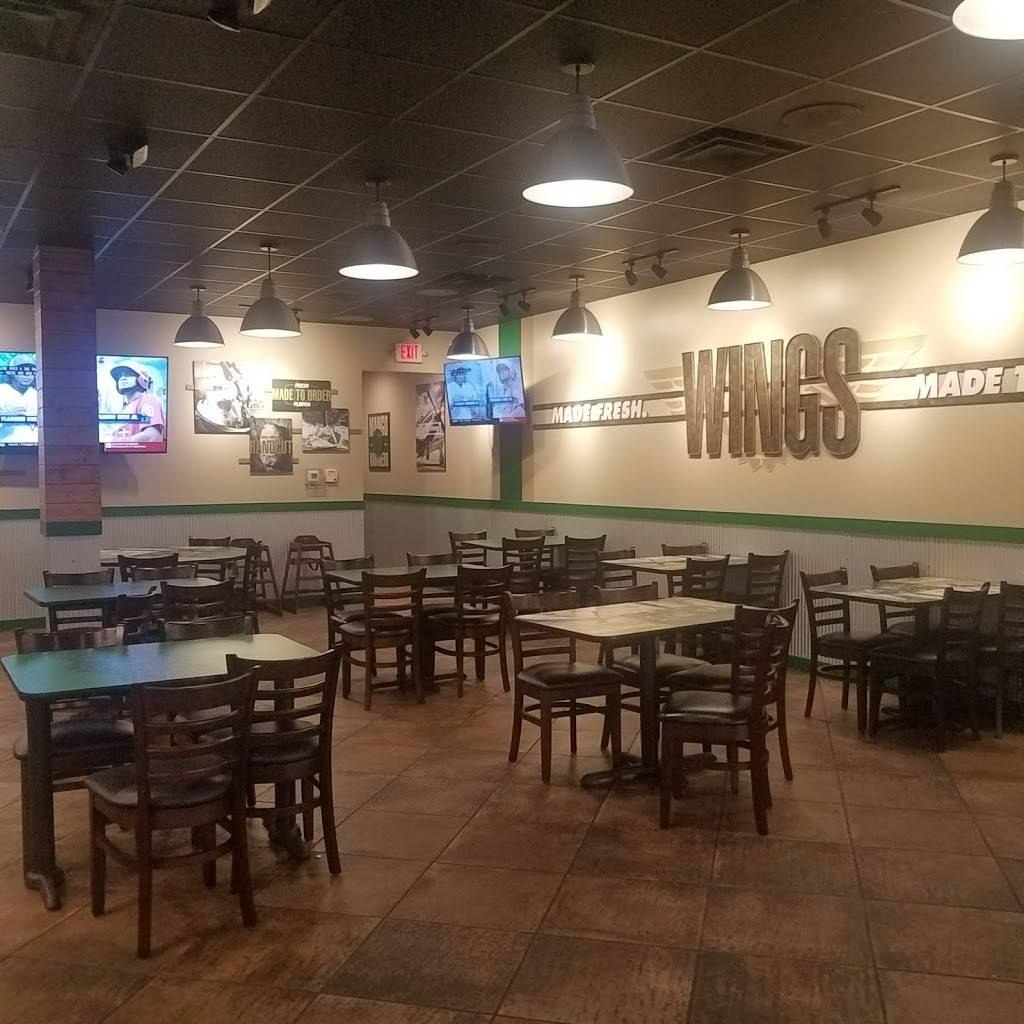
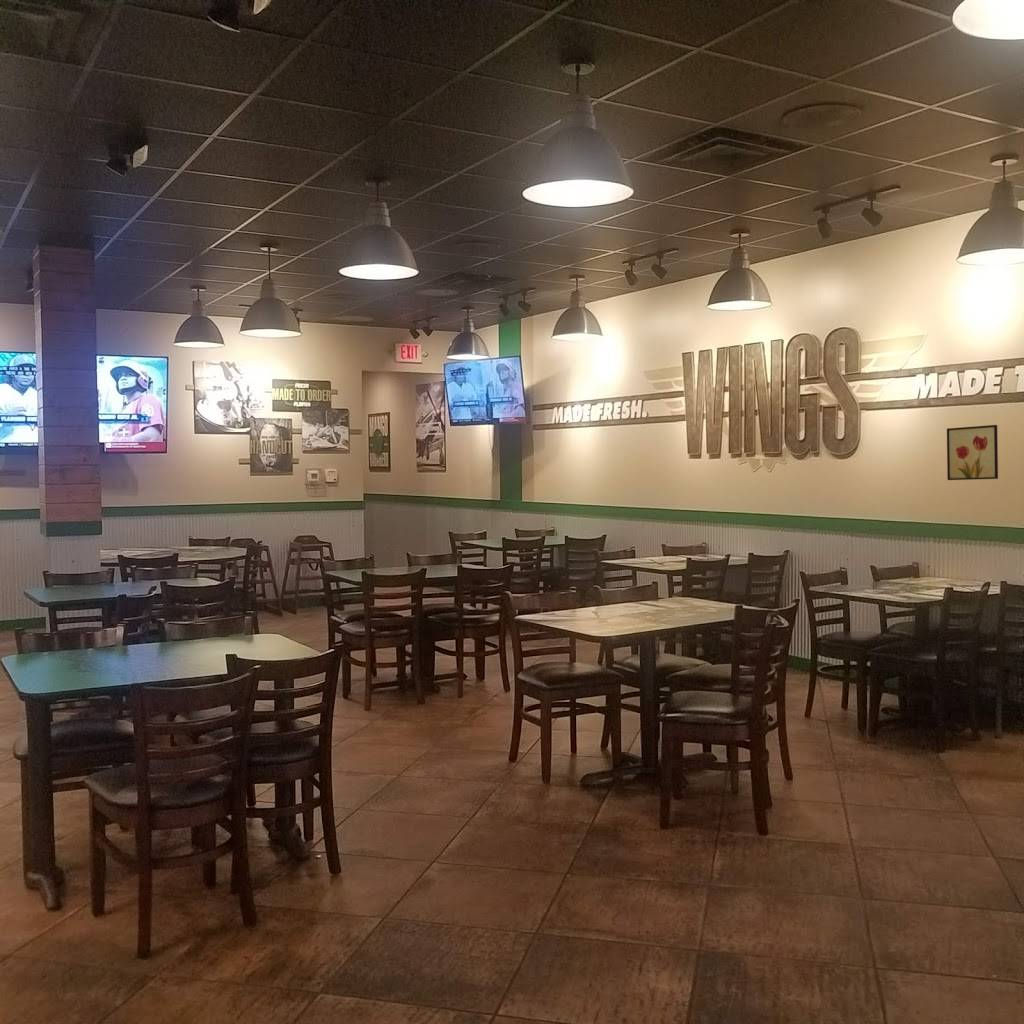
+ wall art [946,424,999,481]
